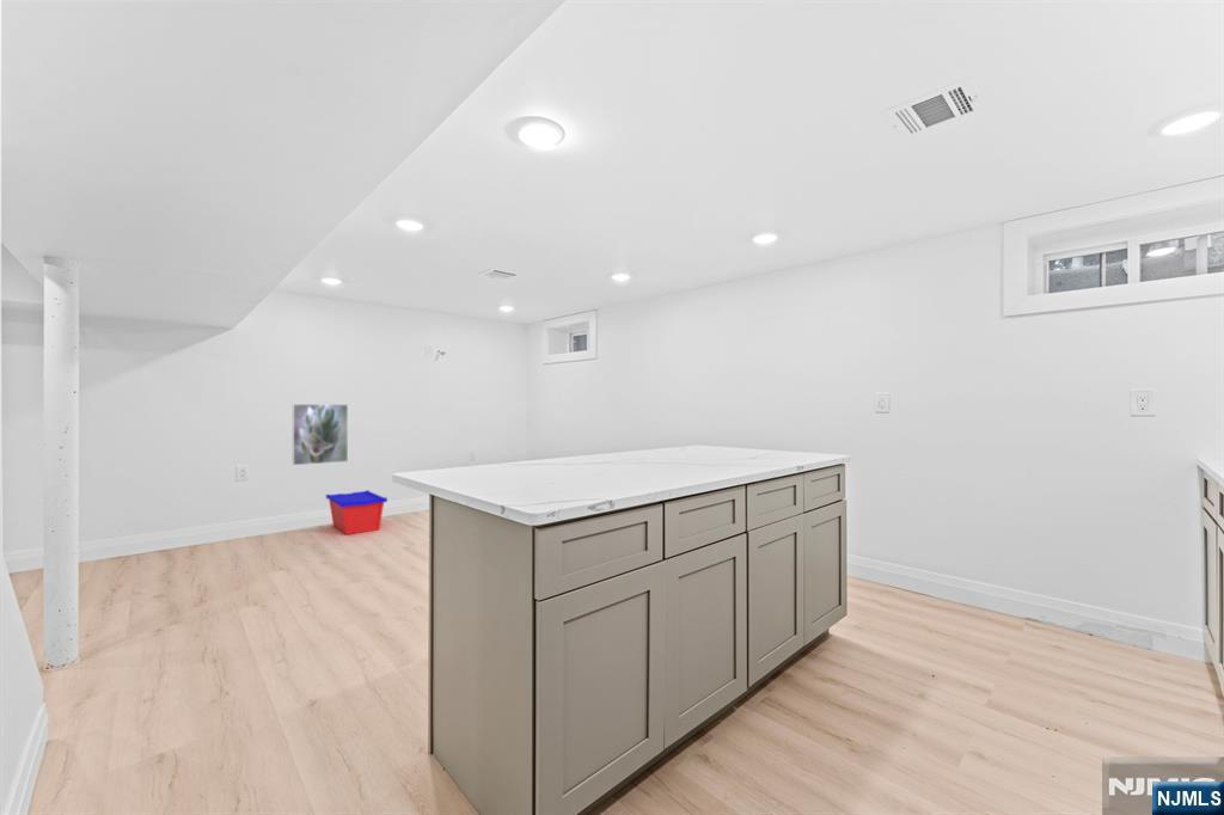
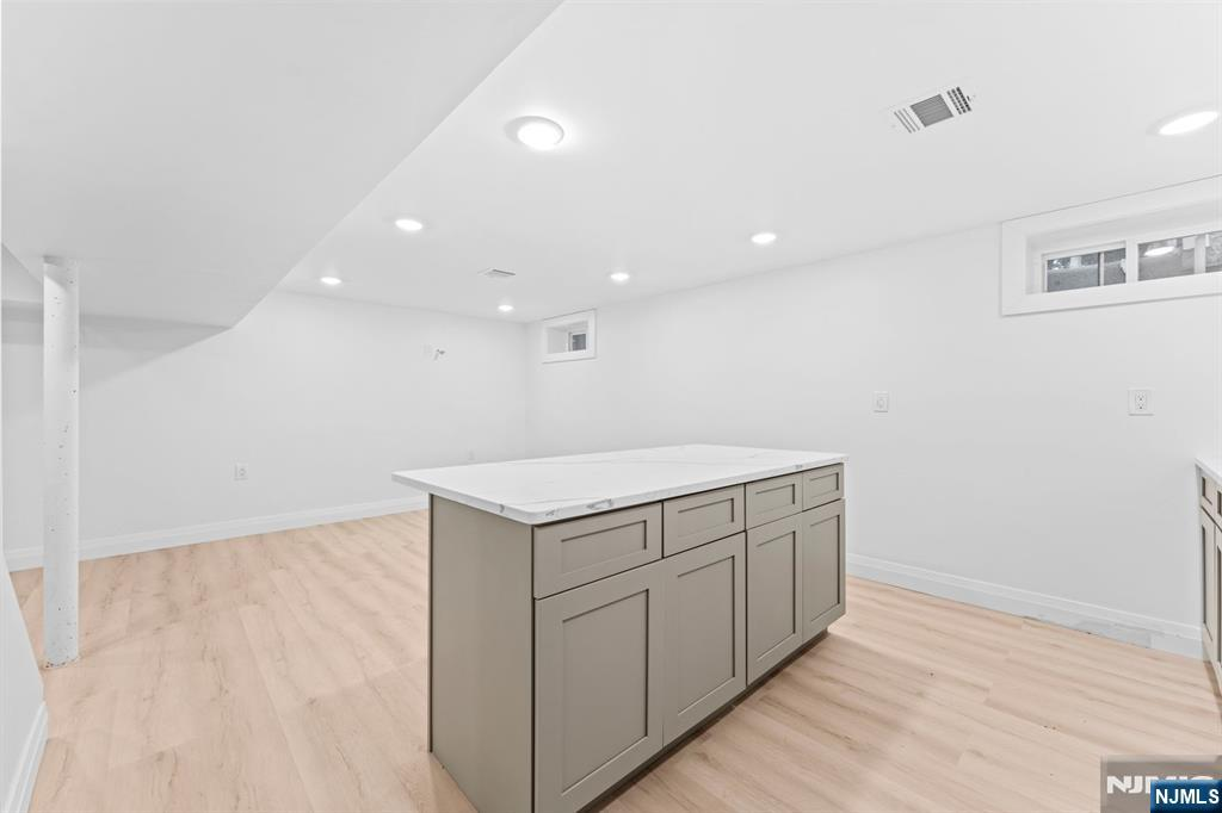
- storage bin [325,489,388,537]
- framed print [292,403,349,466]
